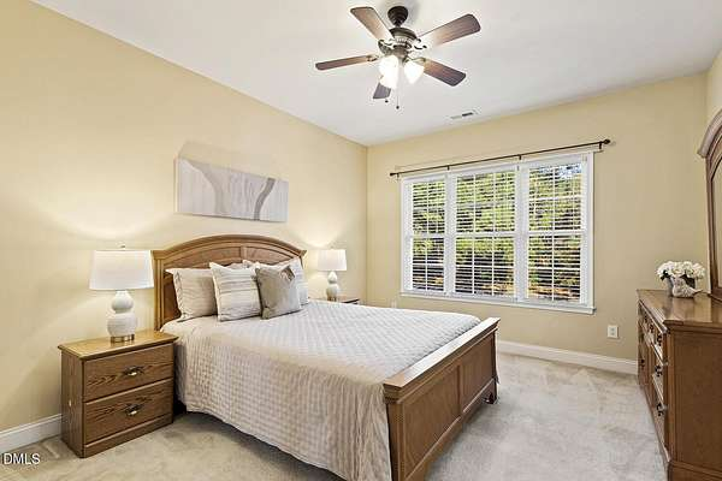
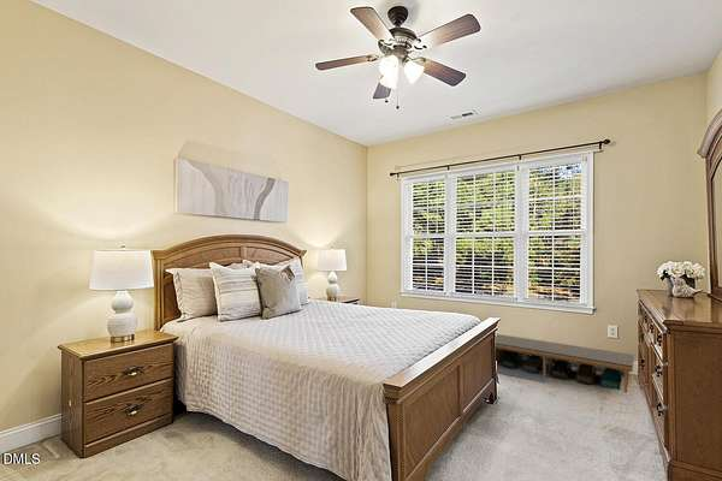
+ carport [496,333,635,394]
